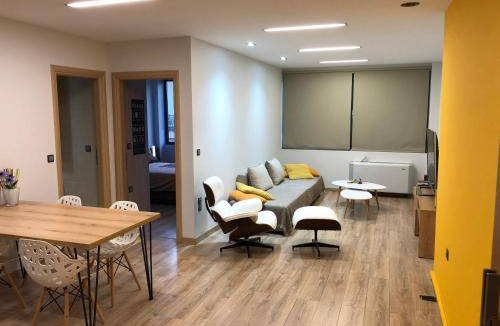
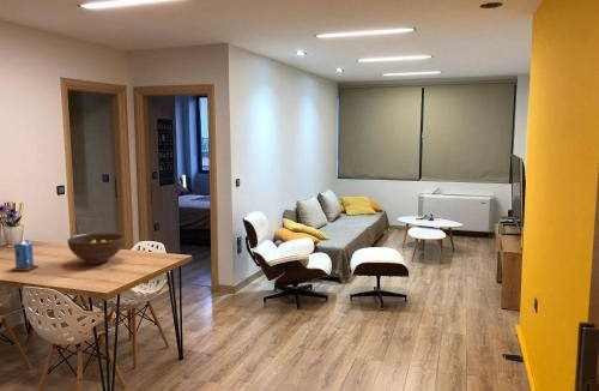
+ fruit bowl [66,231,126,265]
+ candle [11,237,40,272]
